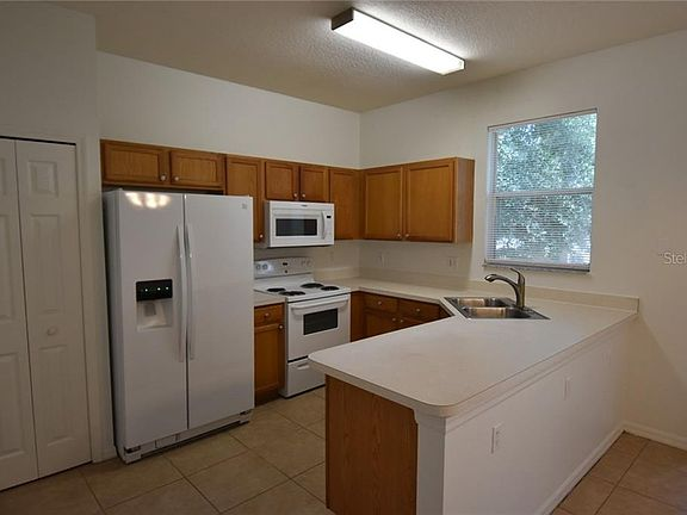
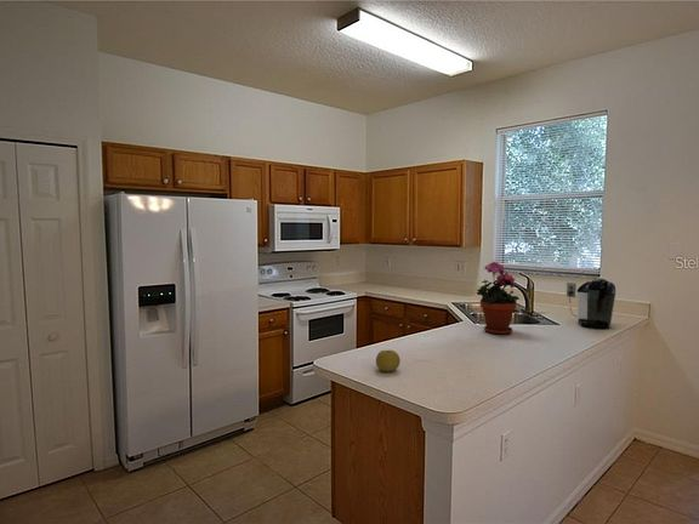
+ fruit [375,349,402,374]
+ potted plant [476,261,521,336]
+ coffee maker [566,277,616,331]
